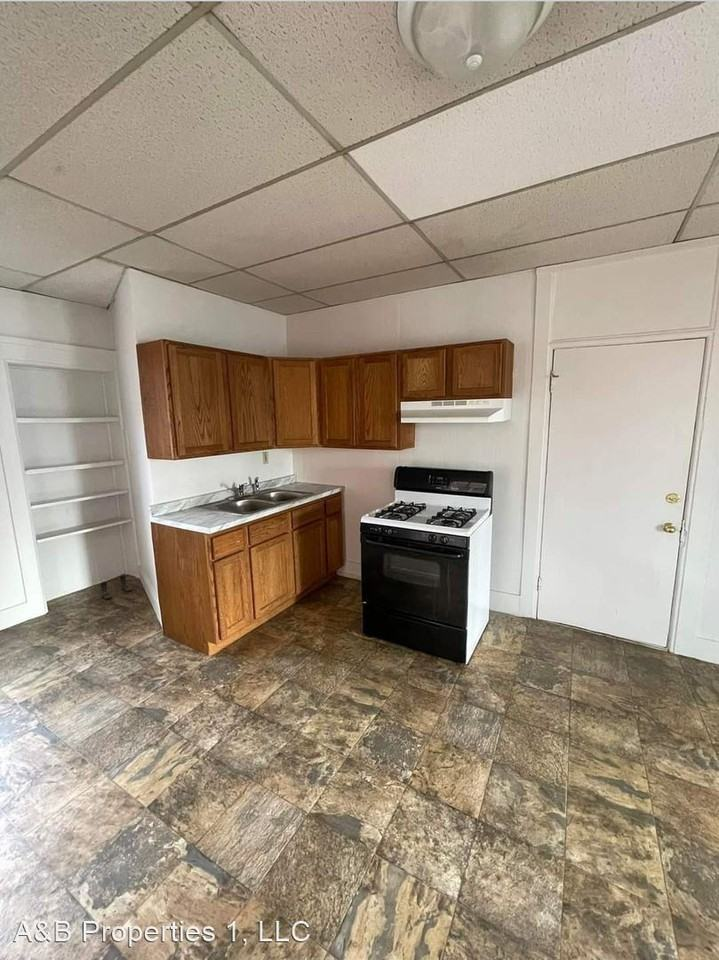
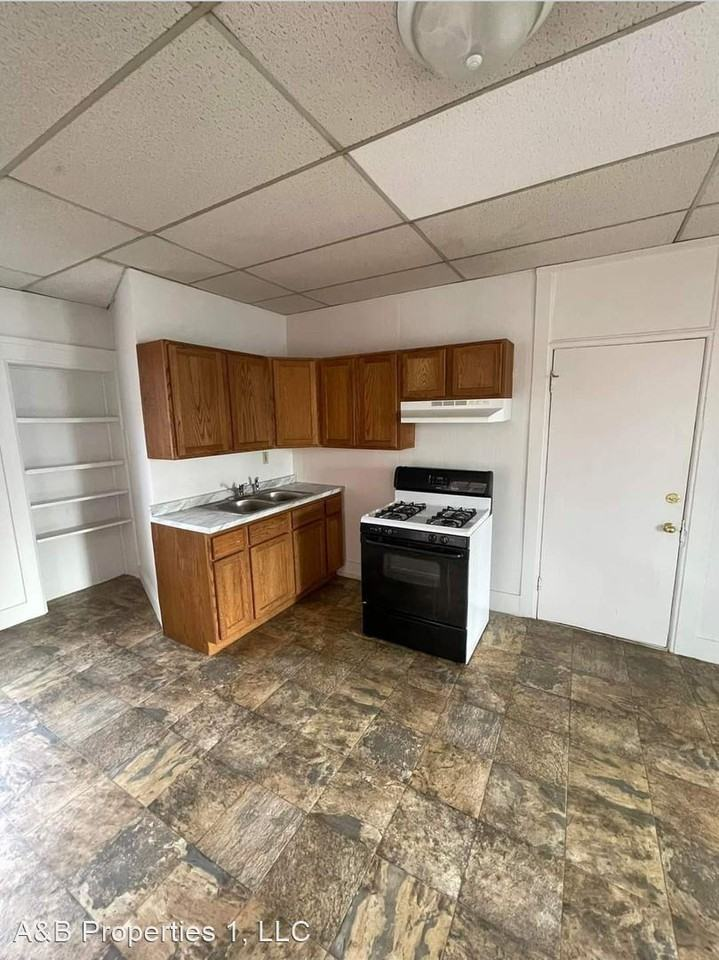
- boots [99,575,133,600]
